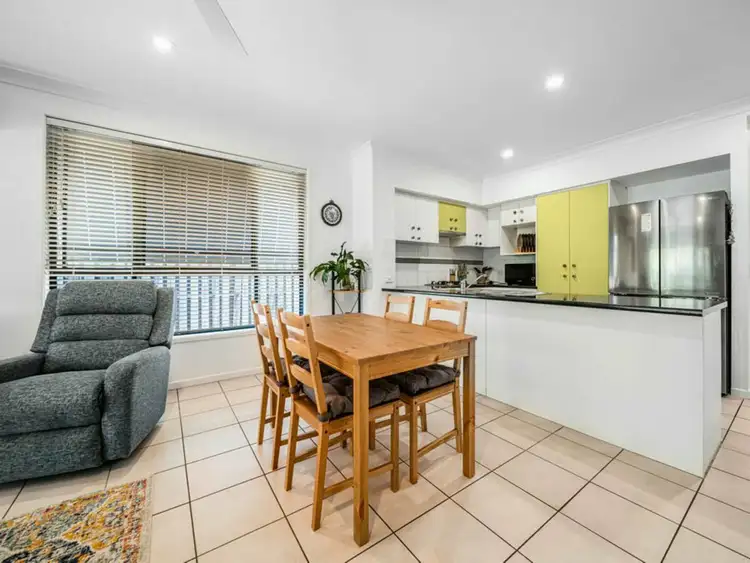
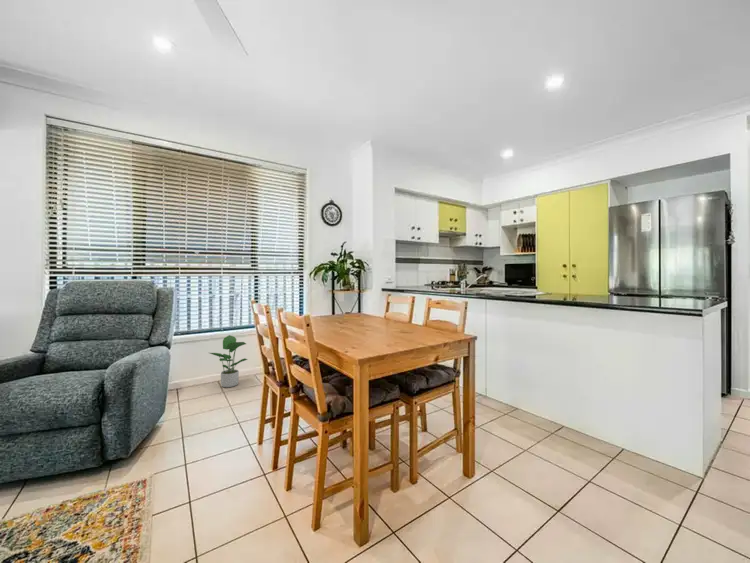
+ potted plant [209,334,249,388]
